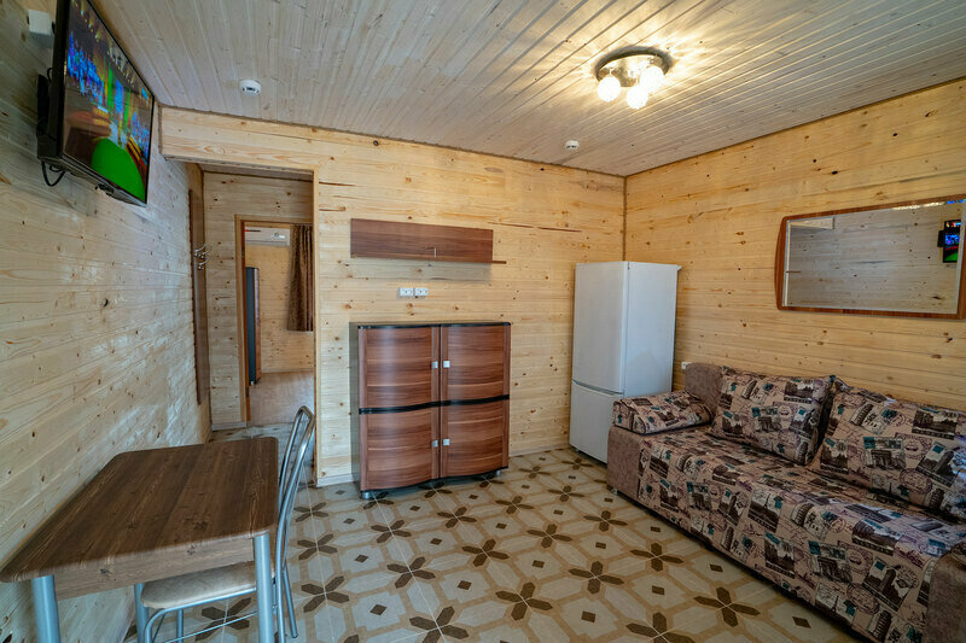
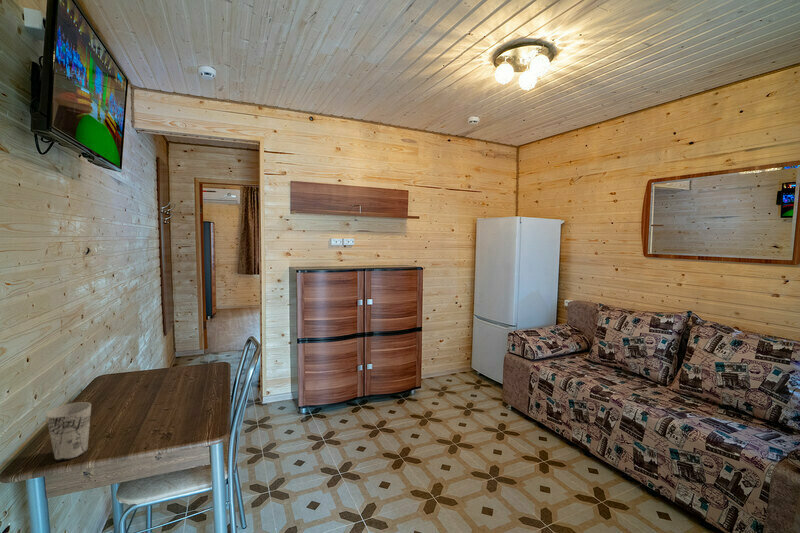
+ cup [45,401,92,462]
